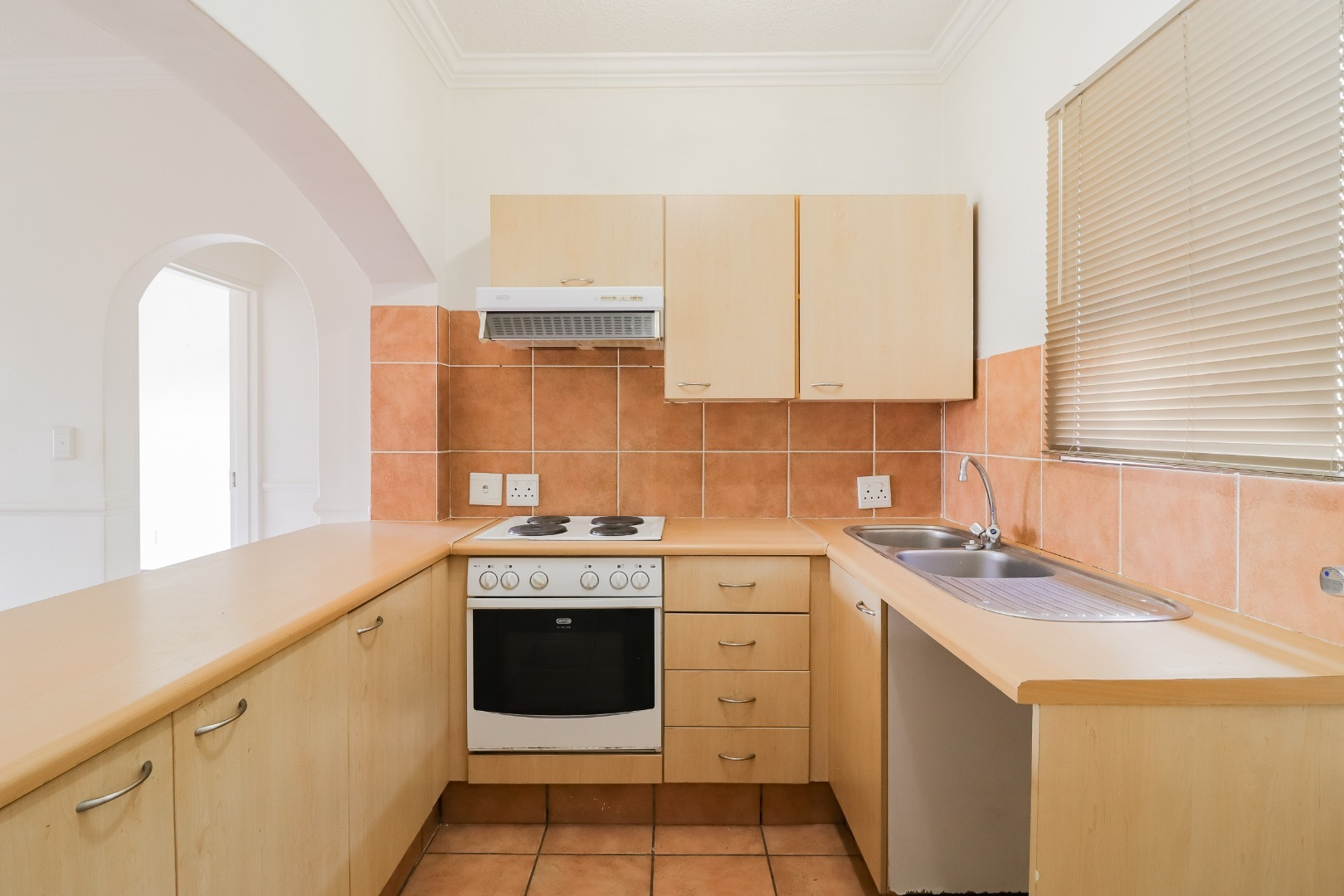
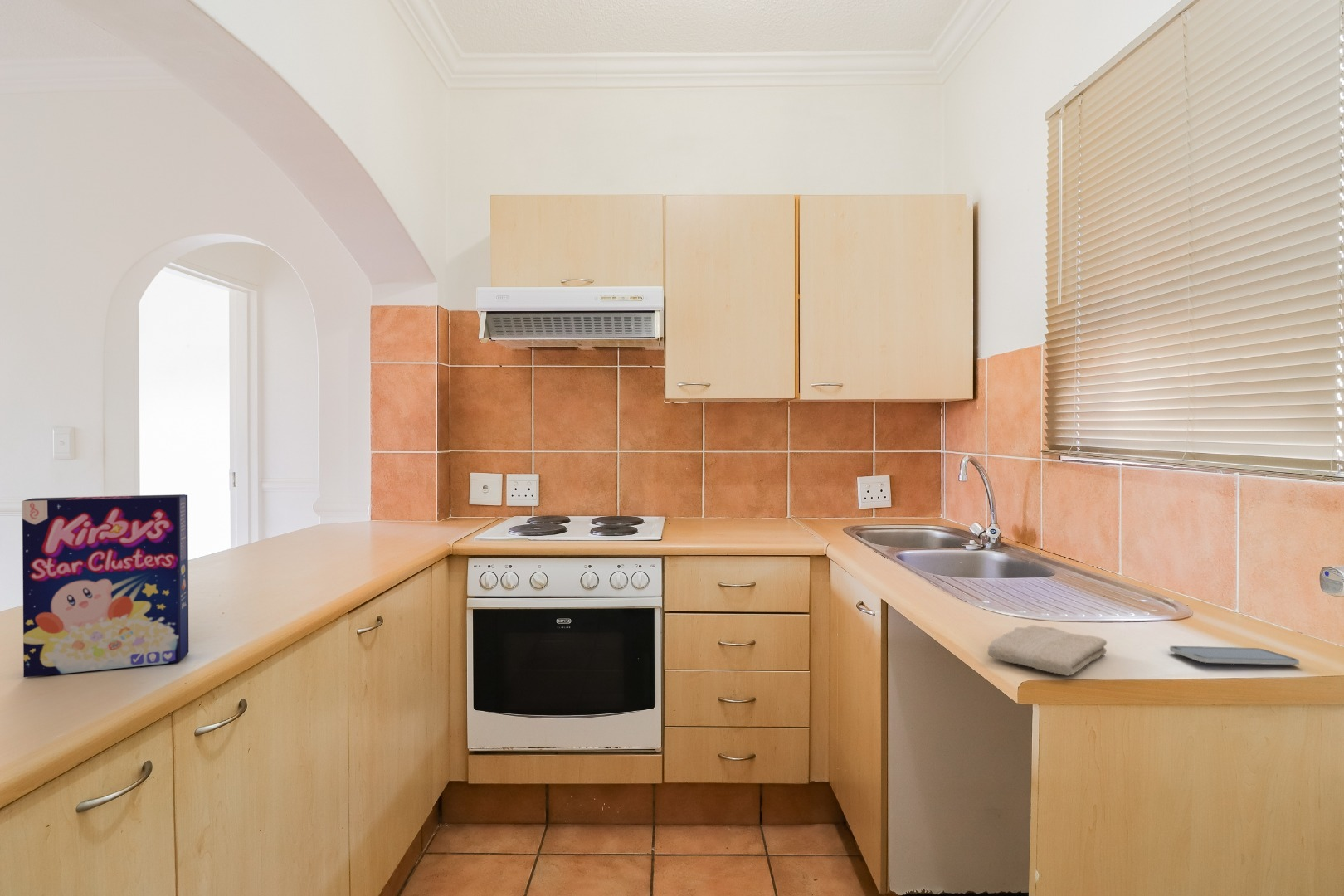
+ cereal box [22,494,189,678]
+ smartphone [1169,645,1300,665]
+ washcloth [987,625,1108,677]
